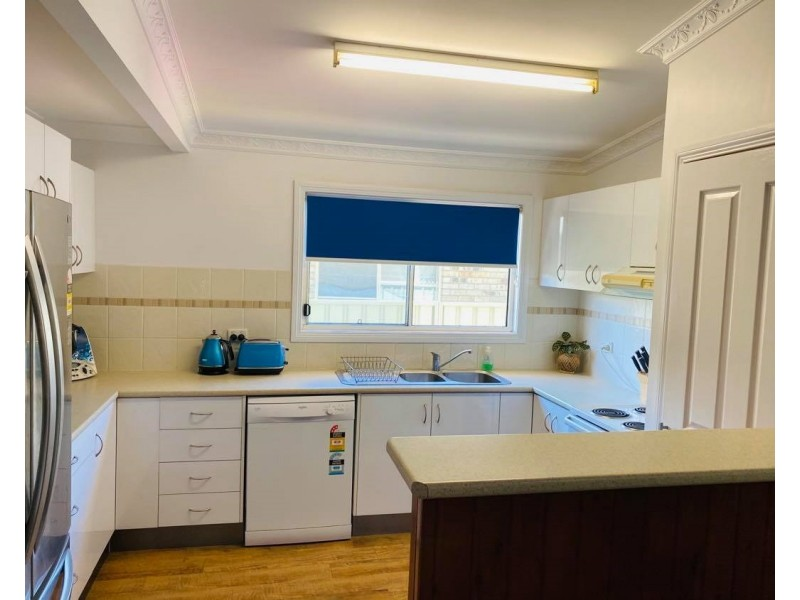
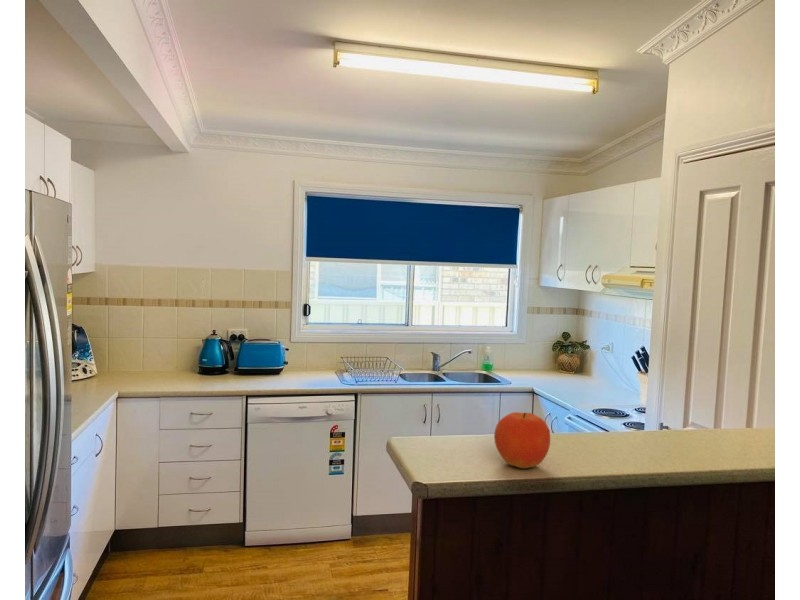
+ fruit [493,411,551,469]
